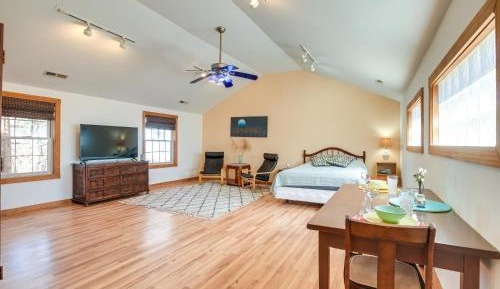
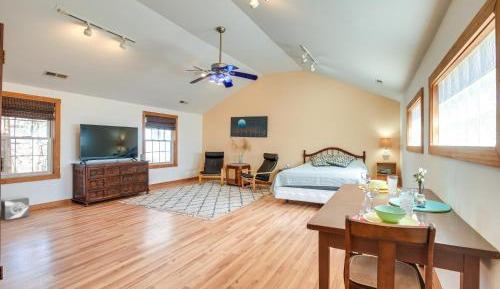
+ speaker [0,195,30,221]
